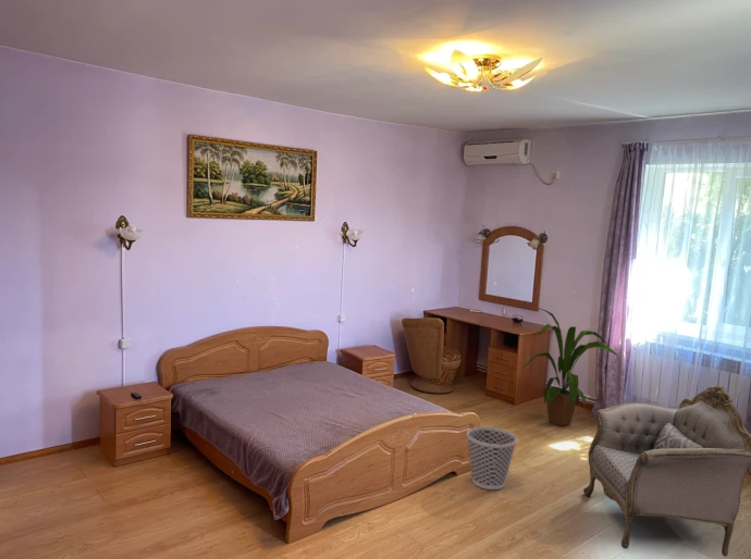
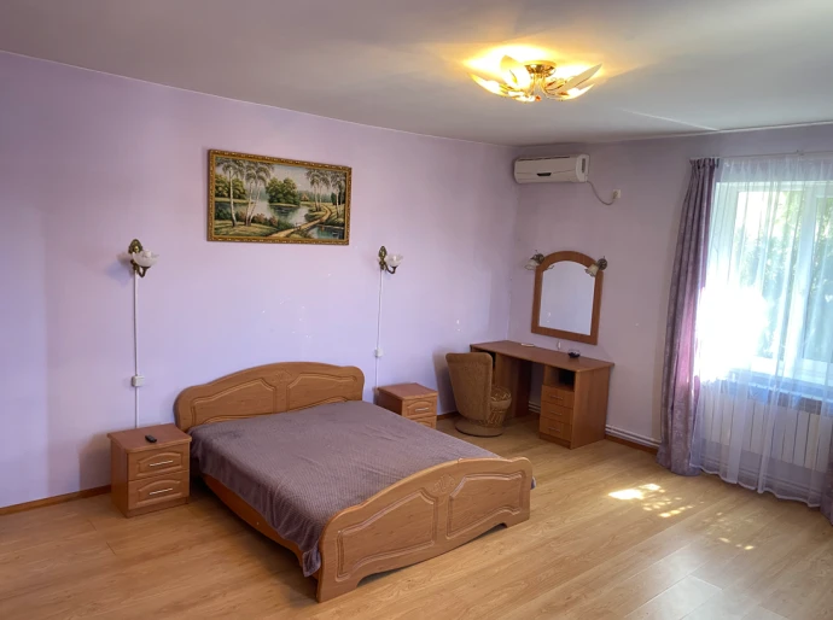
- wastebasket [466,425,518,490]
- house plant [522,307,618,427]
- armchair [582,384,751,558]
